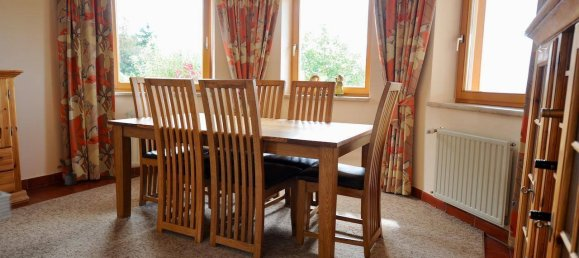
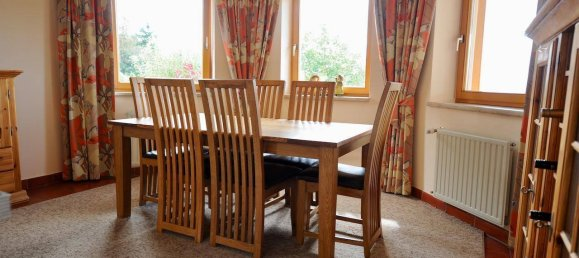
- potted plant [56,156,78,186]
